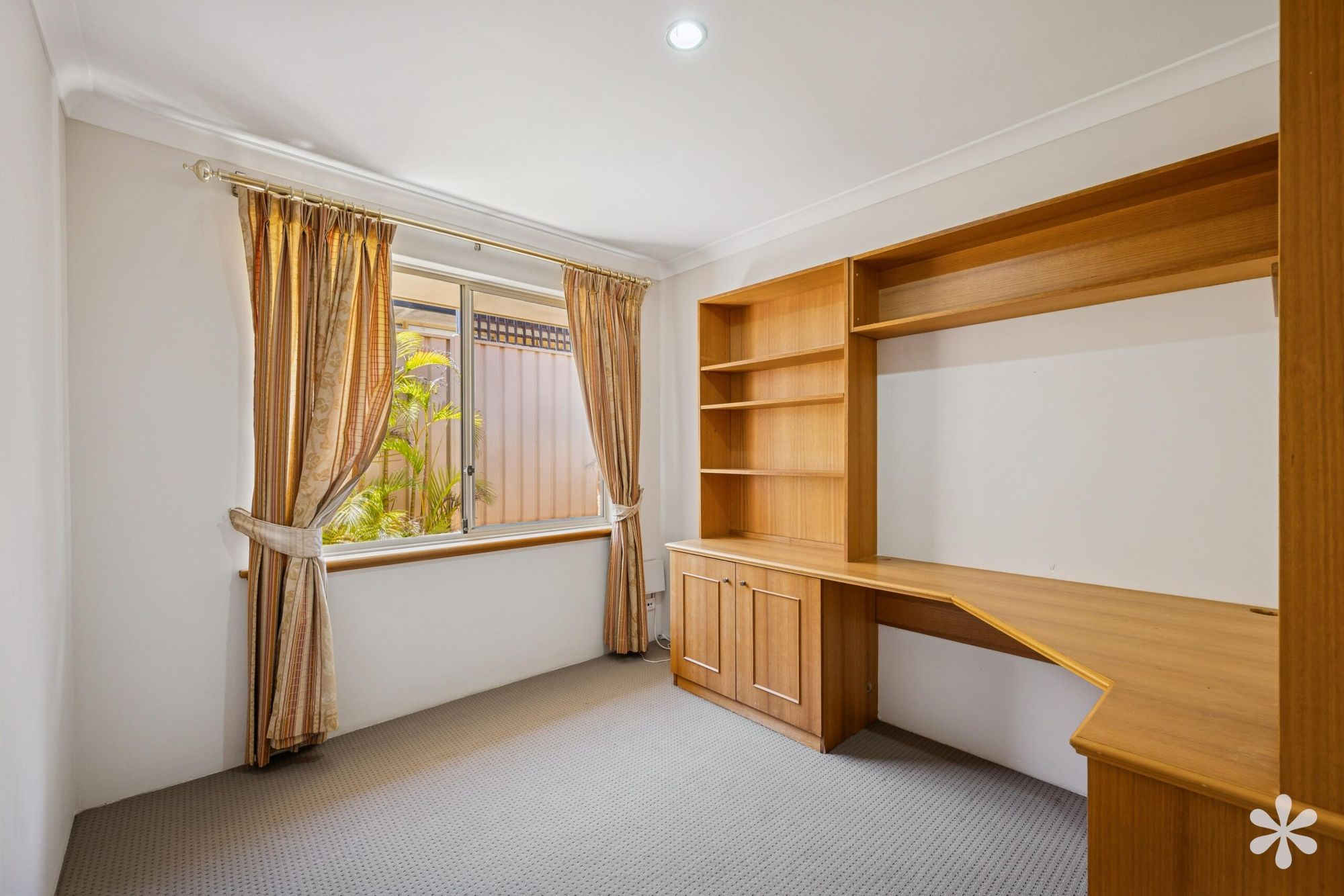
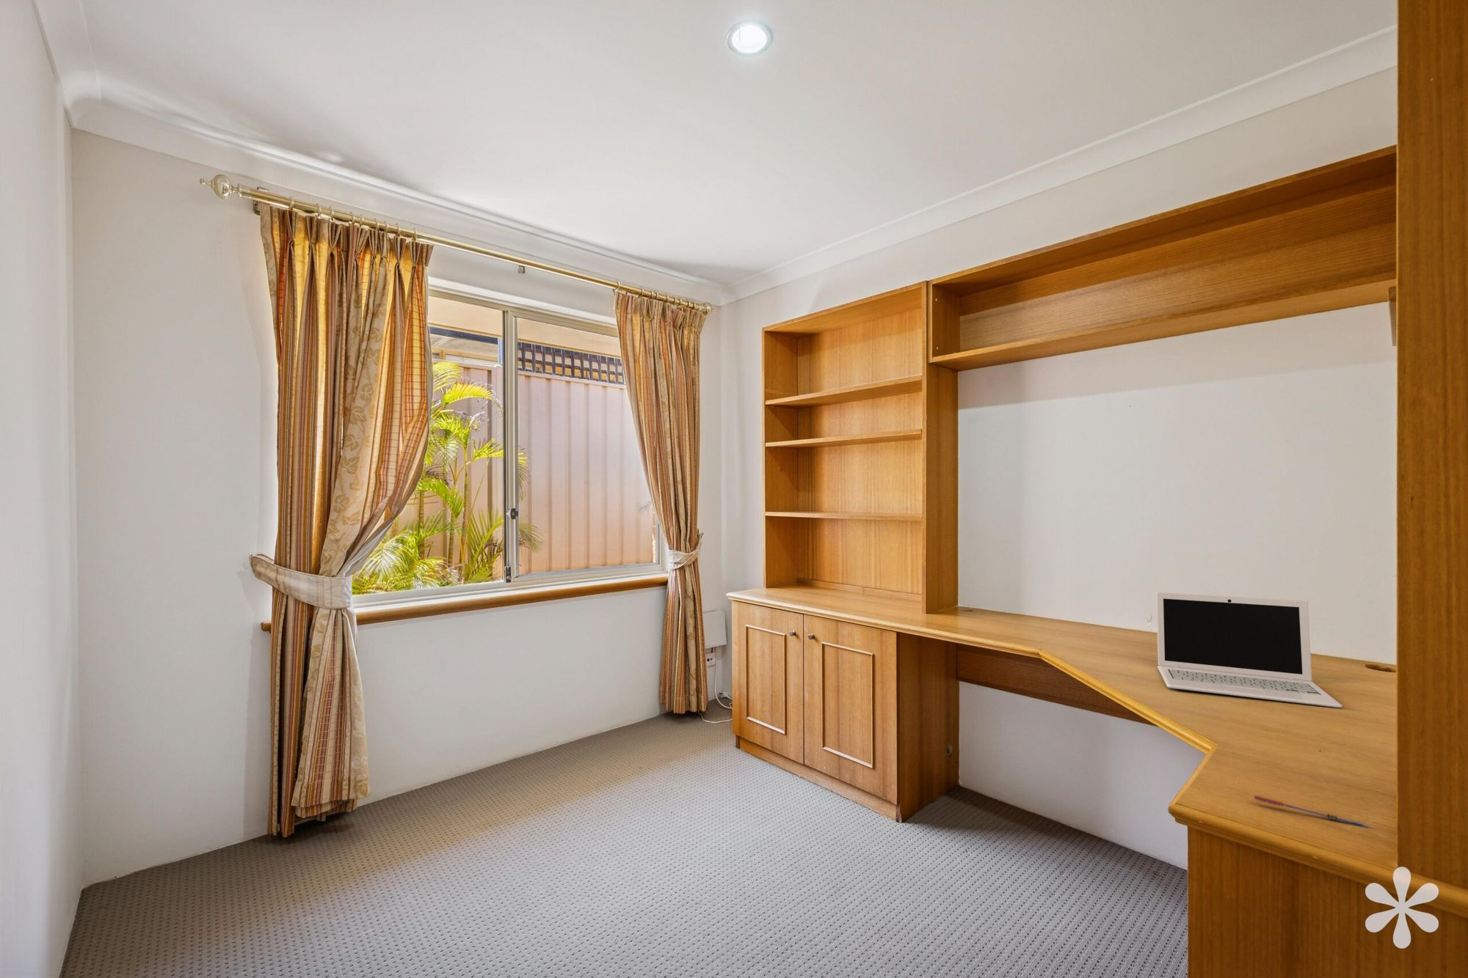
+ laptop [1156,592,1343,708]
+ pen [1254,795,1371,828]
